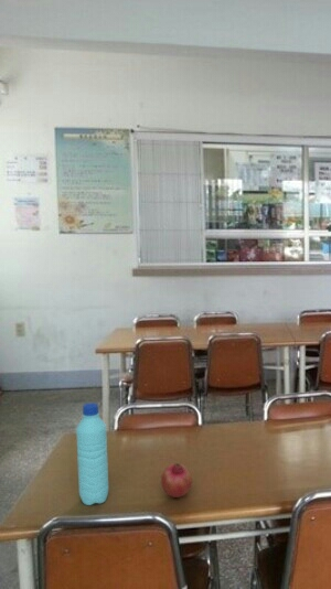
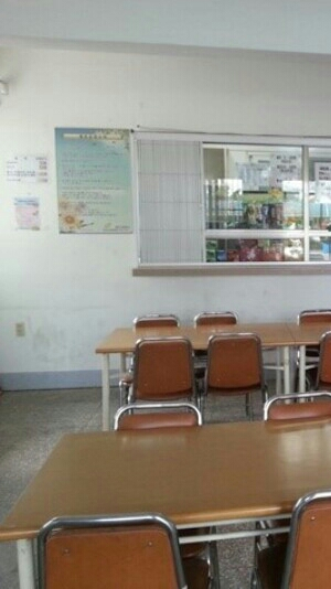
- water bottle [75,401,109,506]
- fruit [160,462,194,499]
